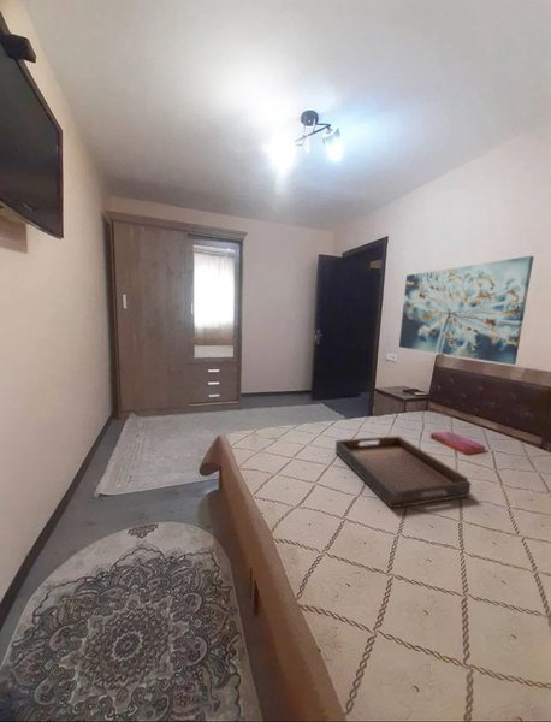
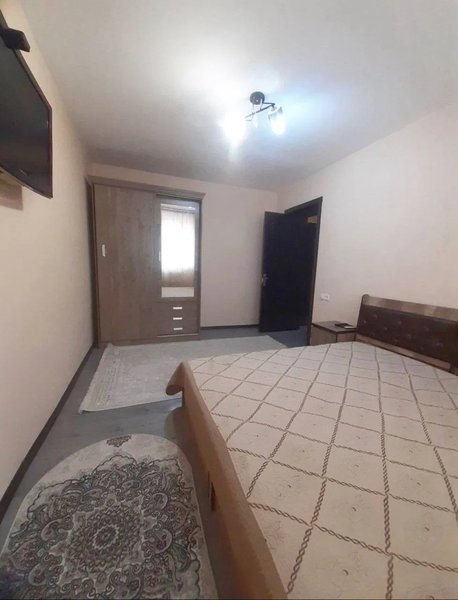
- wall art [398,255,535,366]
- serving tray [334,434,472,509]
- hardback book [429,430,486,456]
